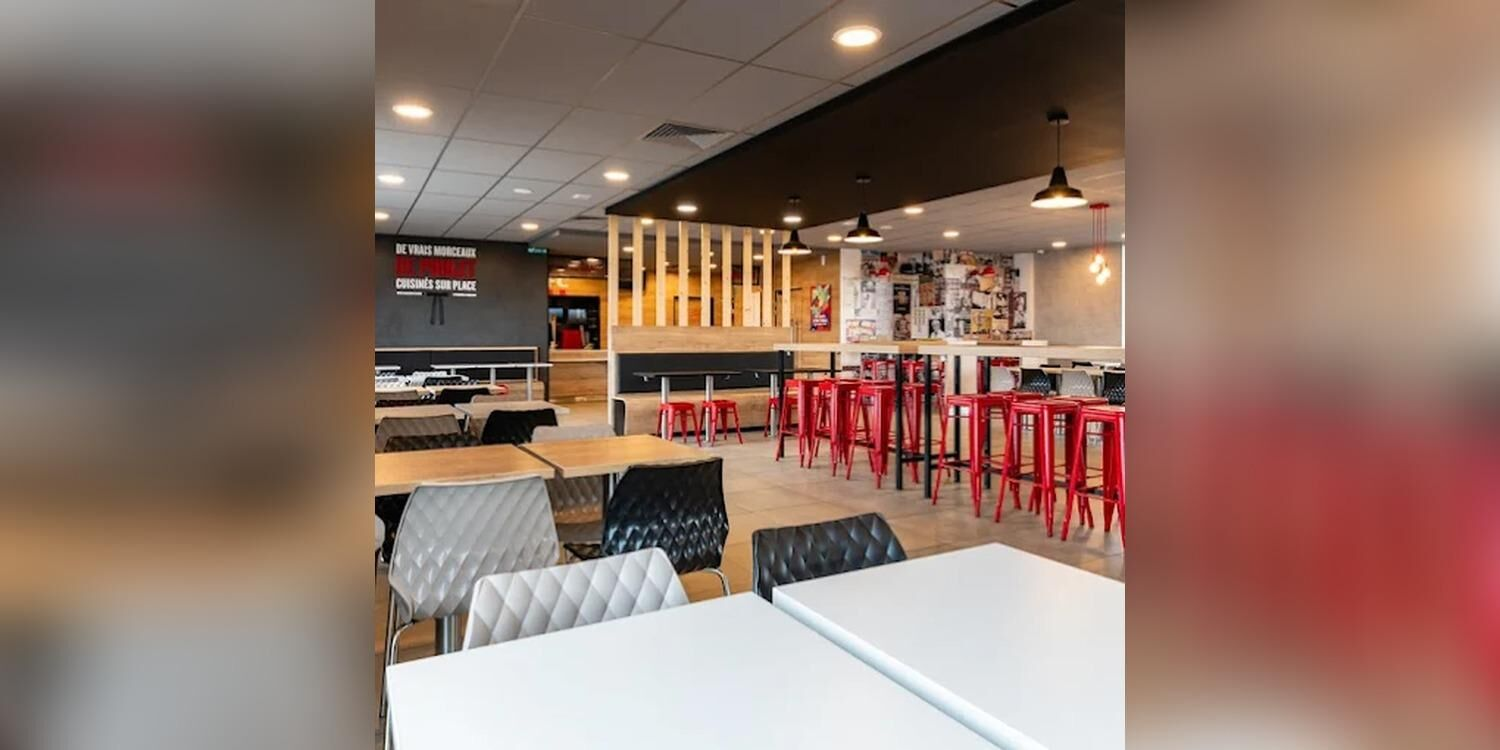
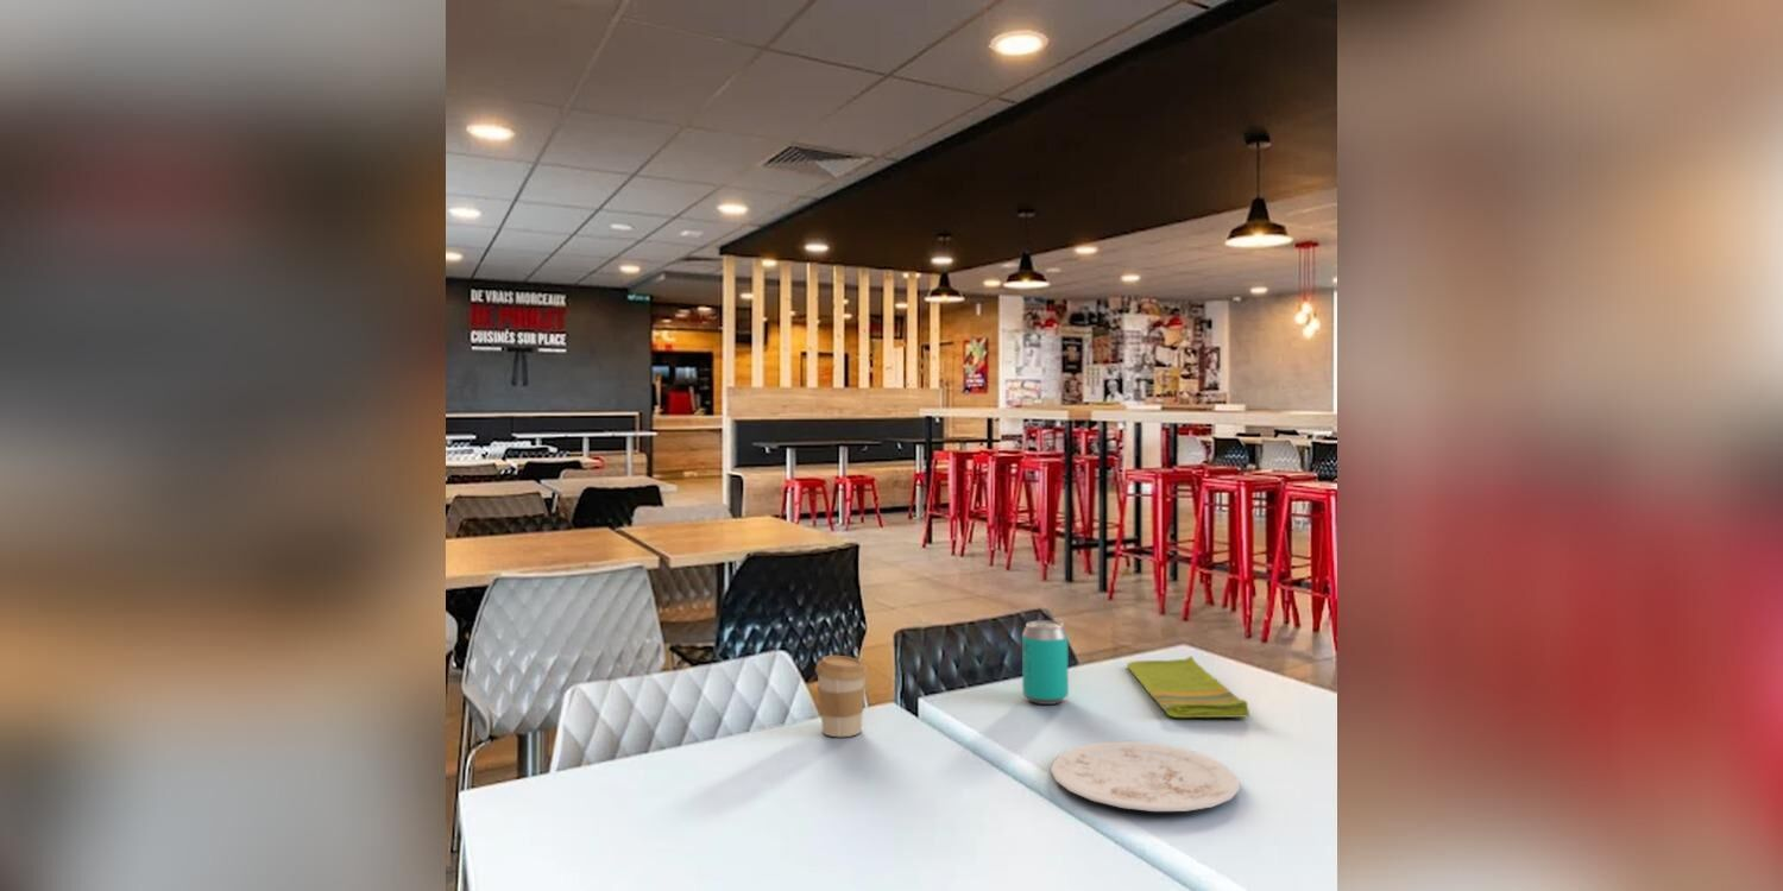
+ dish towel [1126,655,1250,719]
+ coffee cup [814,655,869,738]
+ beverage can [1021,619,1070,706]
+ plate [1050,740,1241,813]
